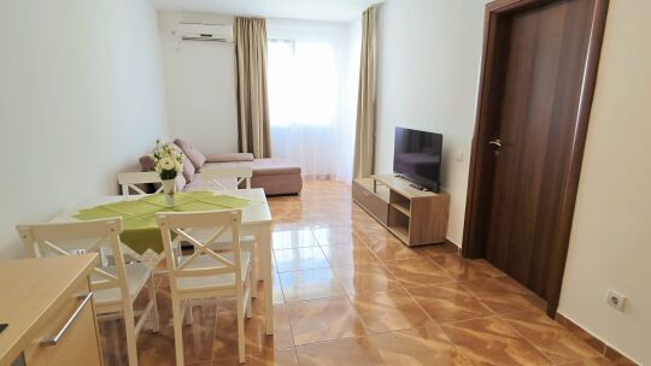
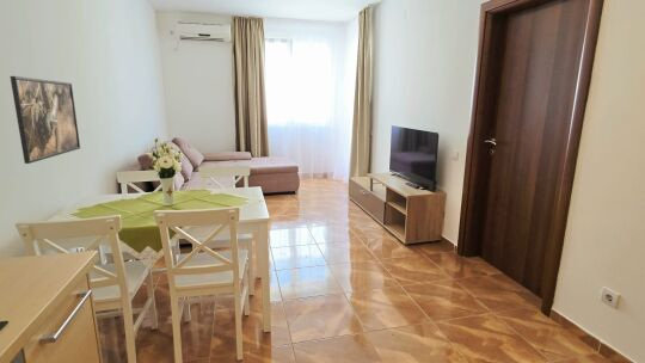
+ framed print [10,75,81,165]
